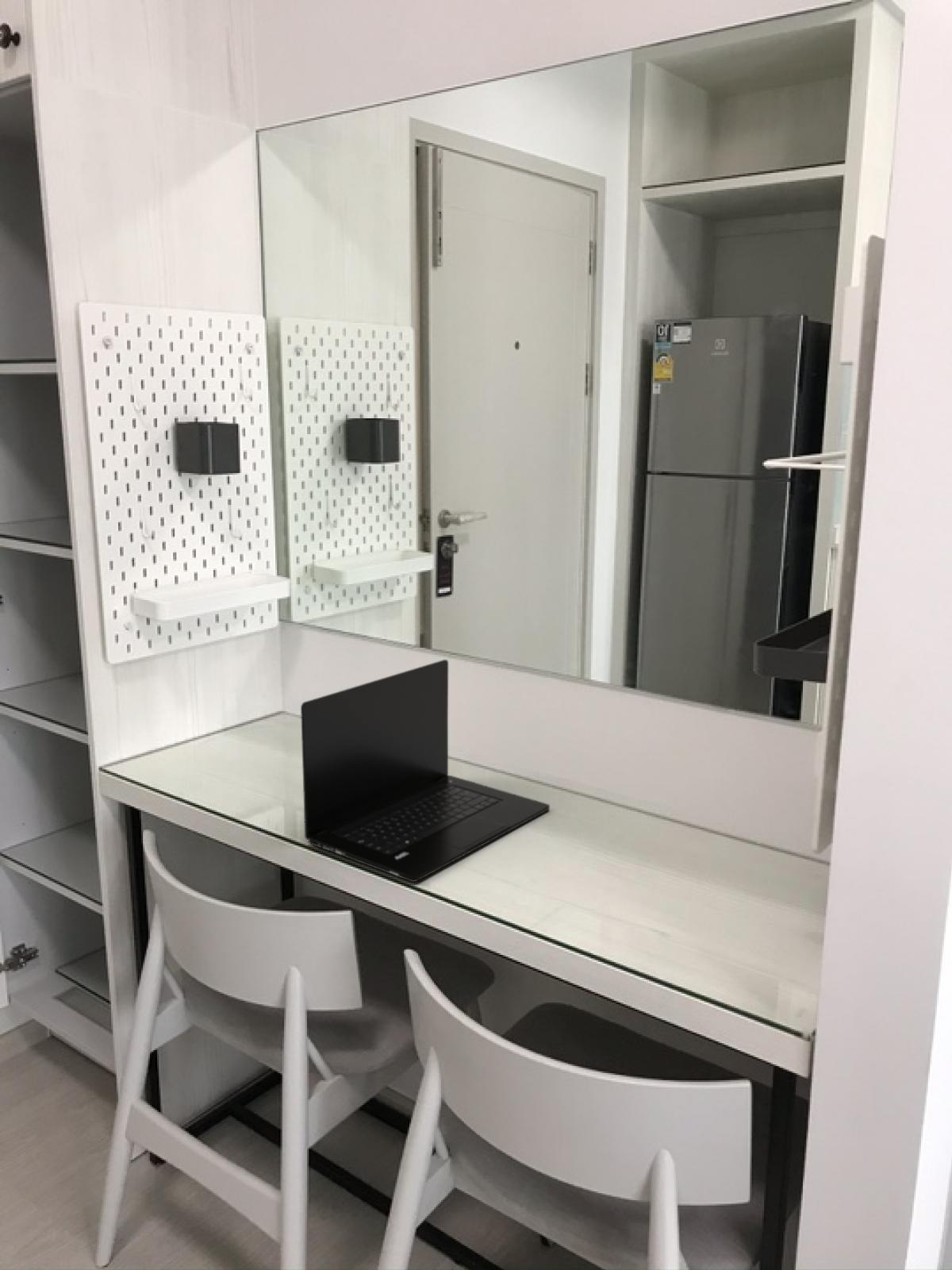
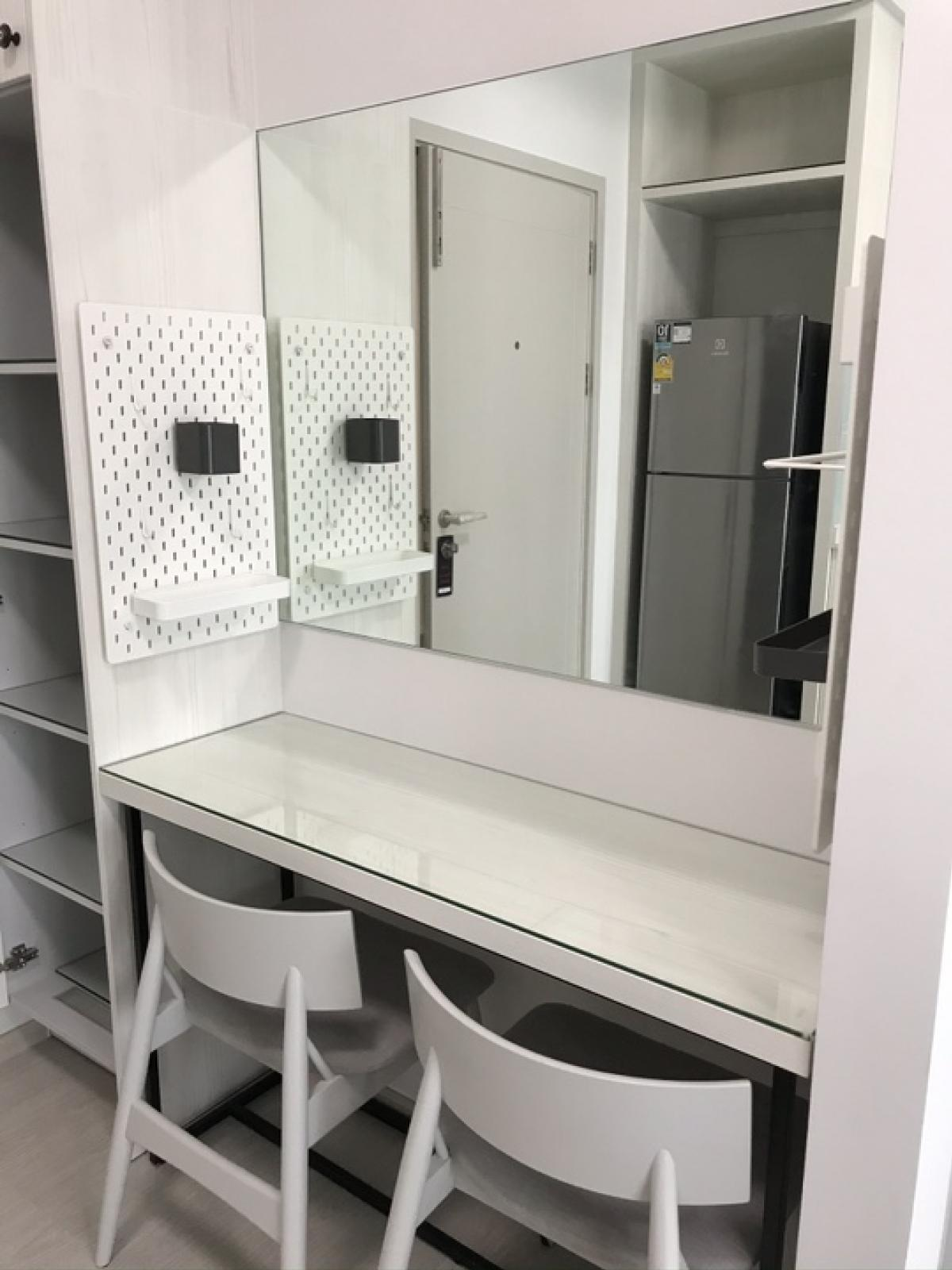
- laptop [300,659,551,883]
